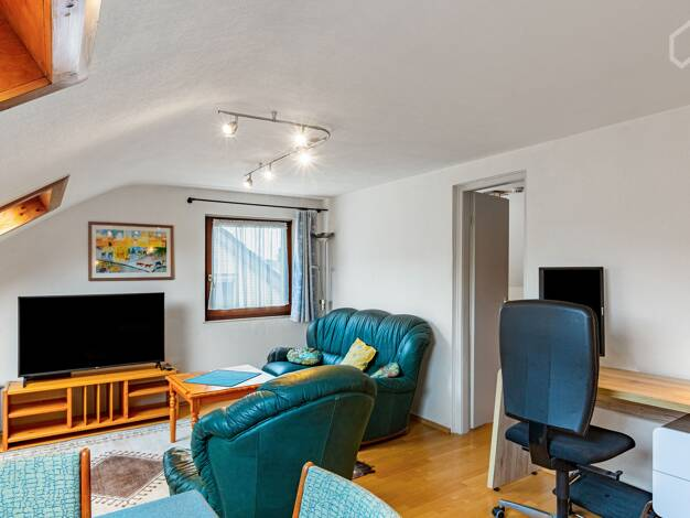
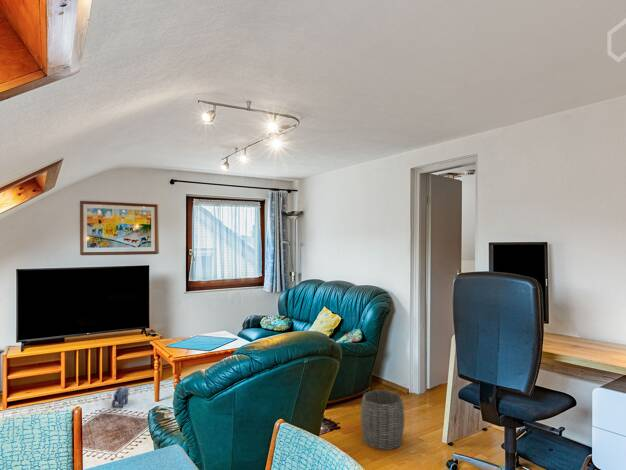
+ plush toy [111,385,130,408]
+ woven basket [360,389,405,451]
